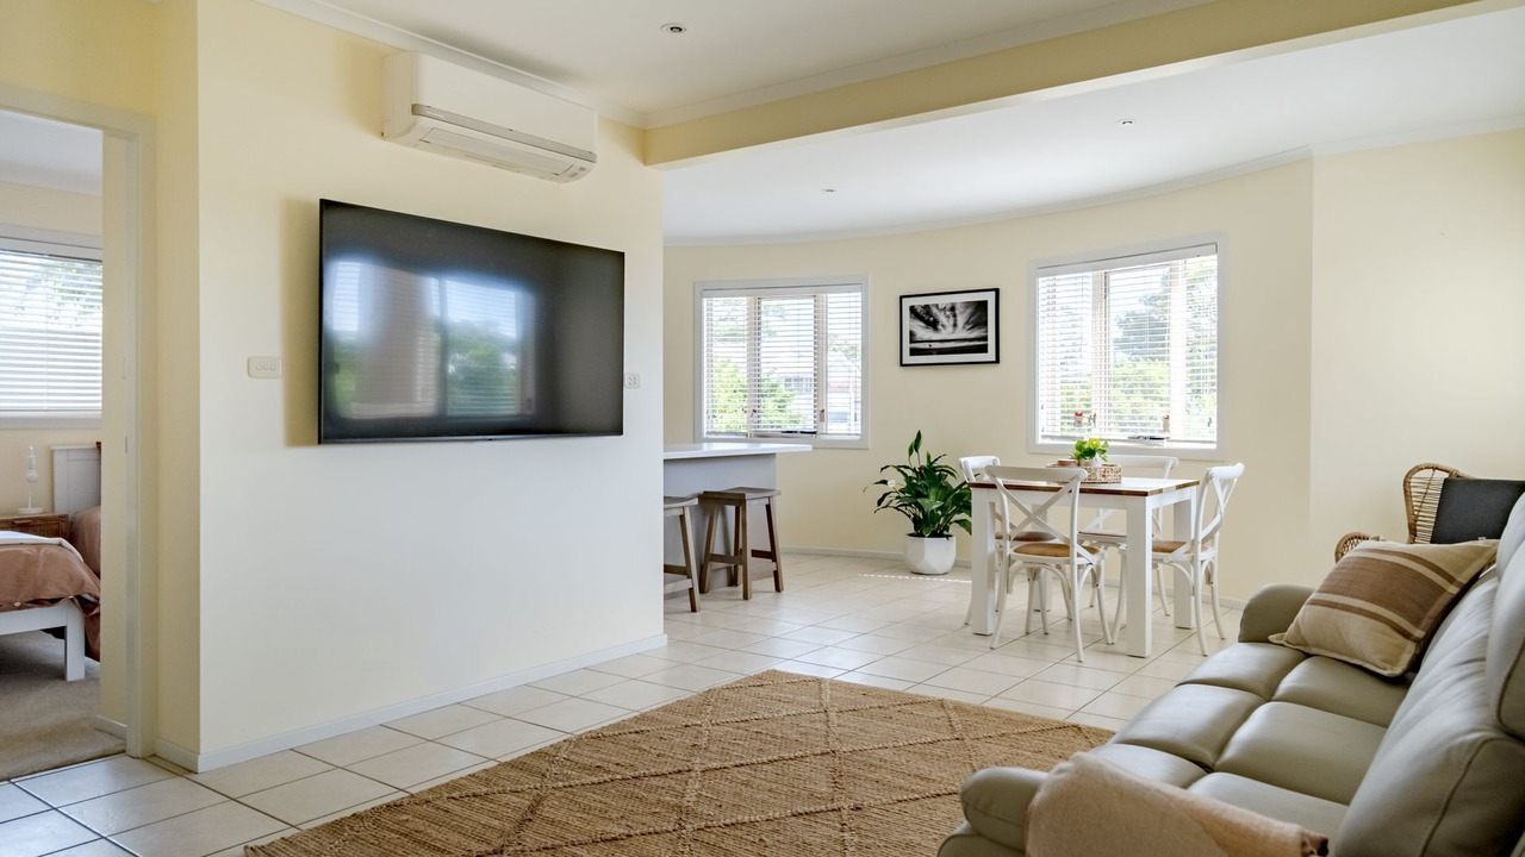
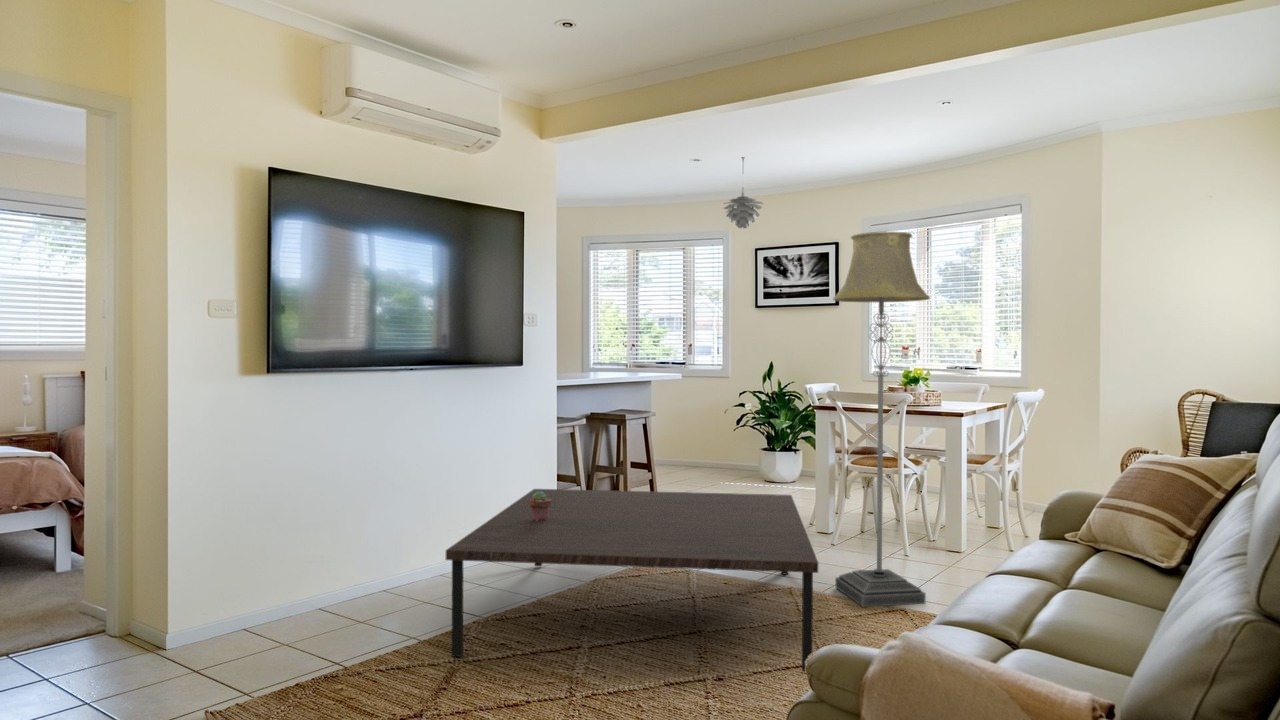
+ potted succulent [530,491,551,521]
+ coffee table [445,488,819,673]
+ pendant light [722,156,764,229]
+ floor lamp [832,231,931,608]
